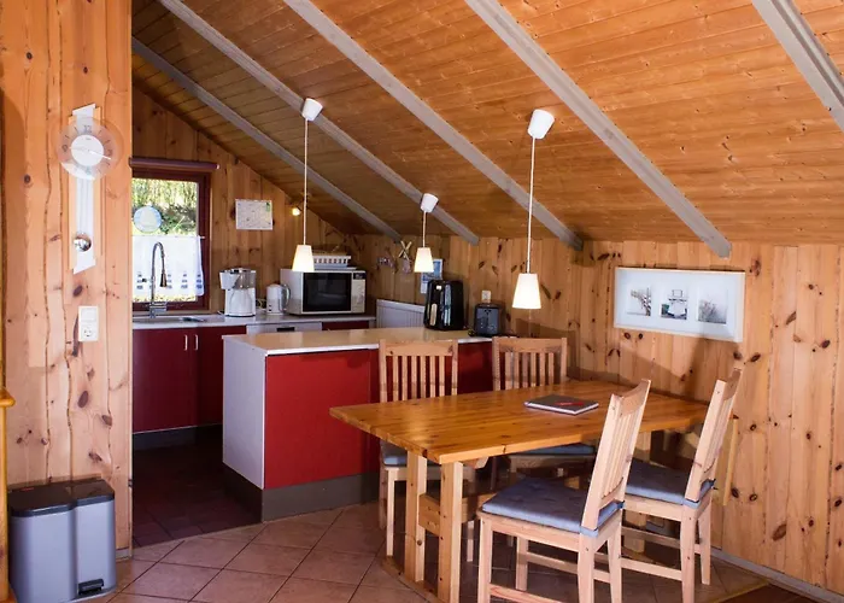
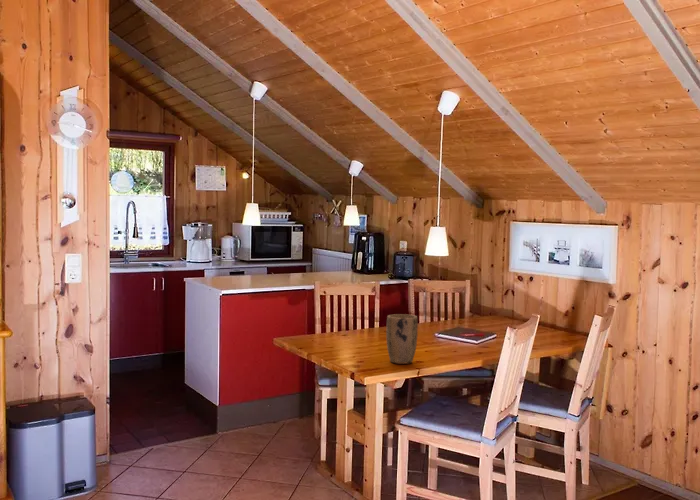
+ plant pot [385,313,419,365]
